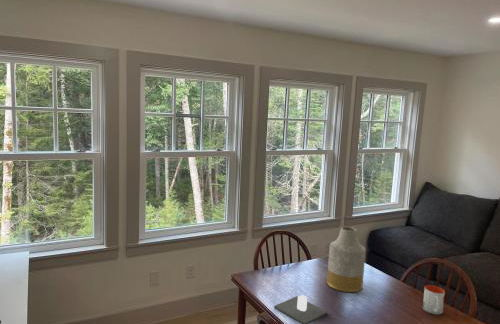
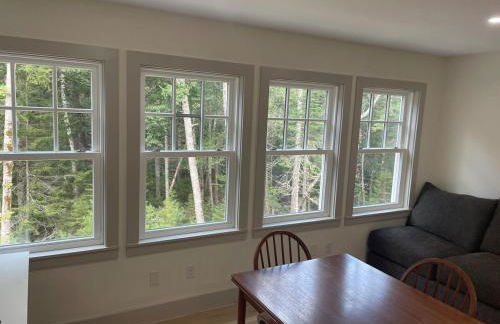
- vase [326,226,367,293]
- mug [422,284,446,315]
- candle [273,294,328,324]
